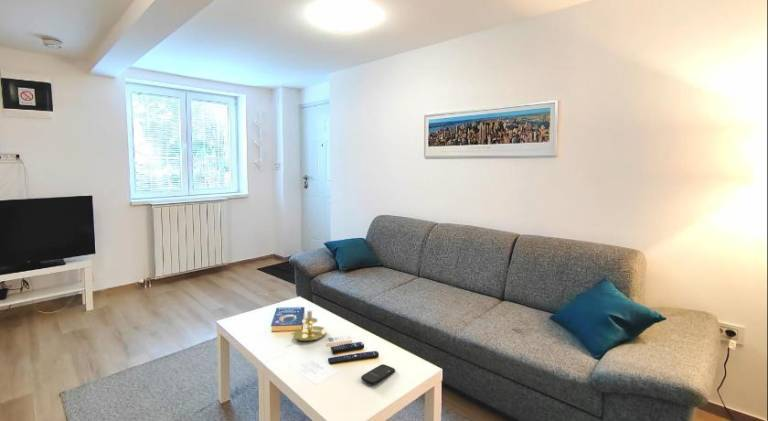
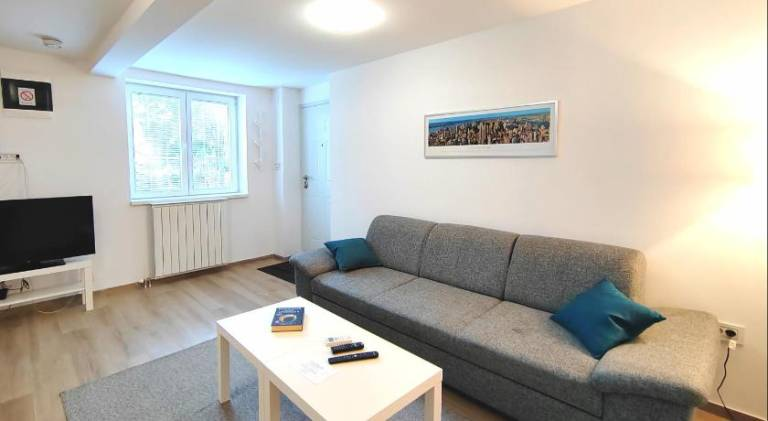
- smartphone [360,363,396,385]
- candle holder [289,301,327,342]
